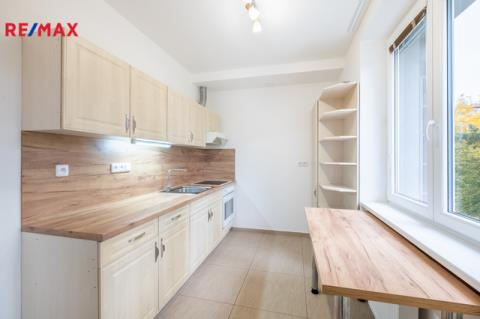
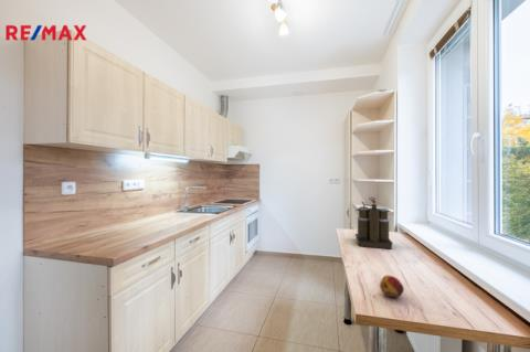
+ coffee maker [354,195,394,250]
+ fruit [379,274,405,298]
